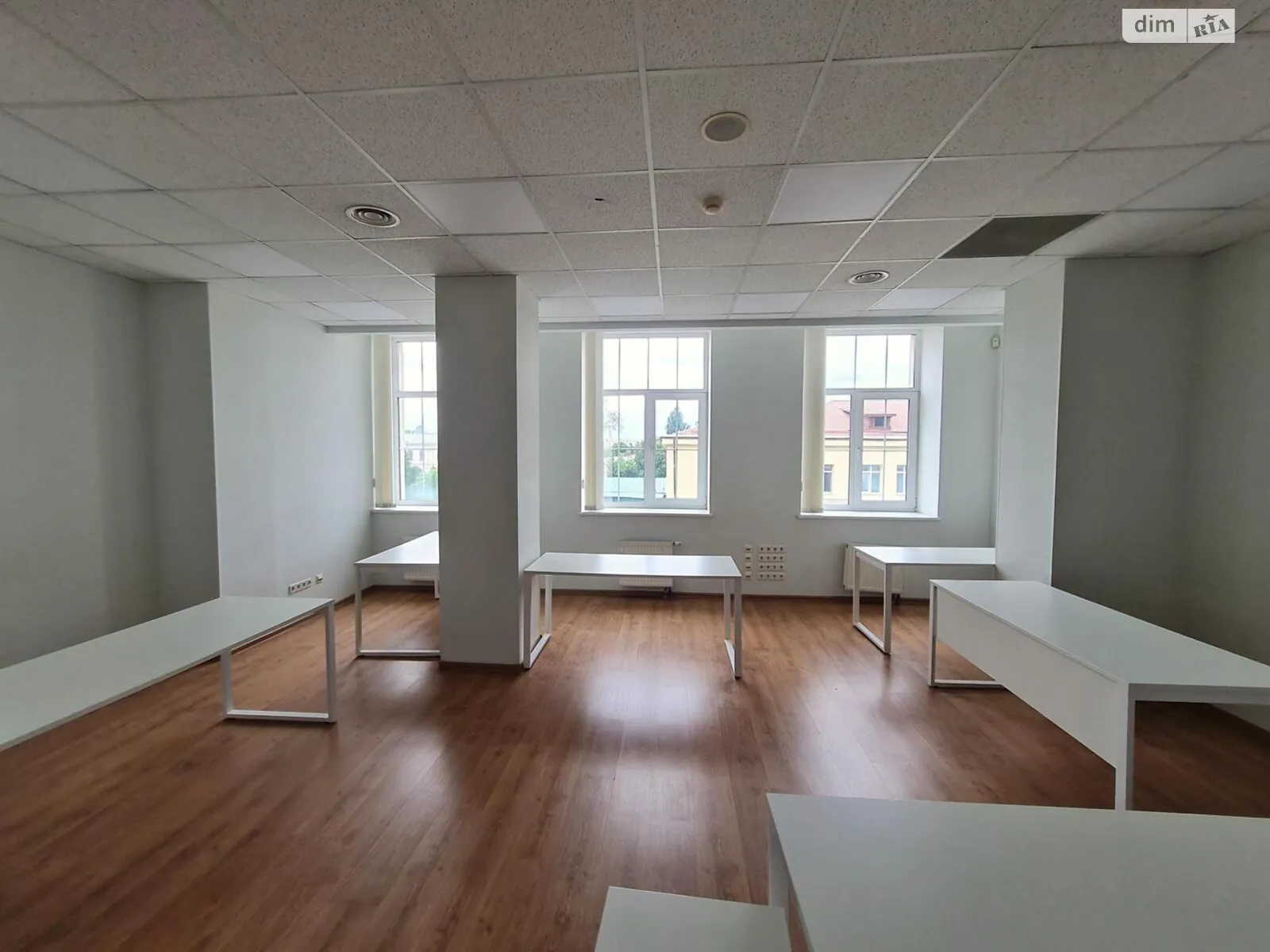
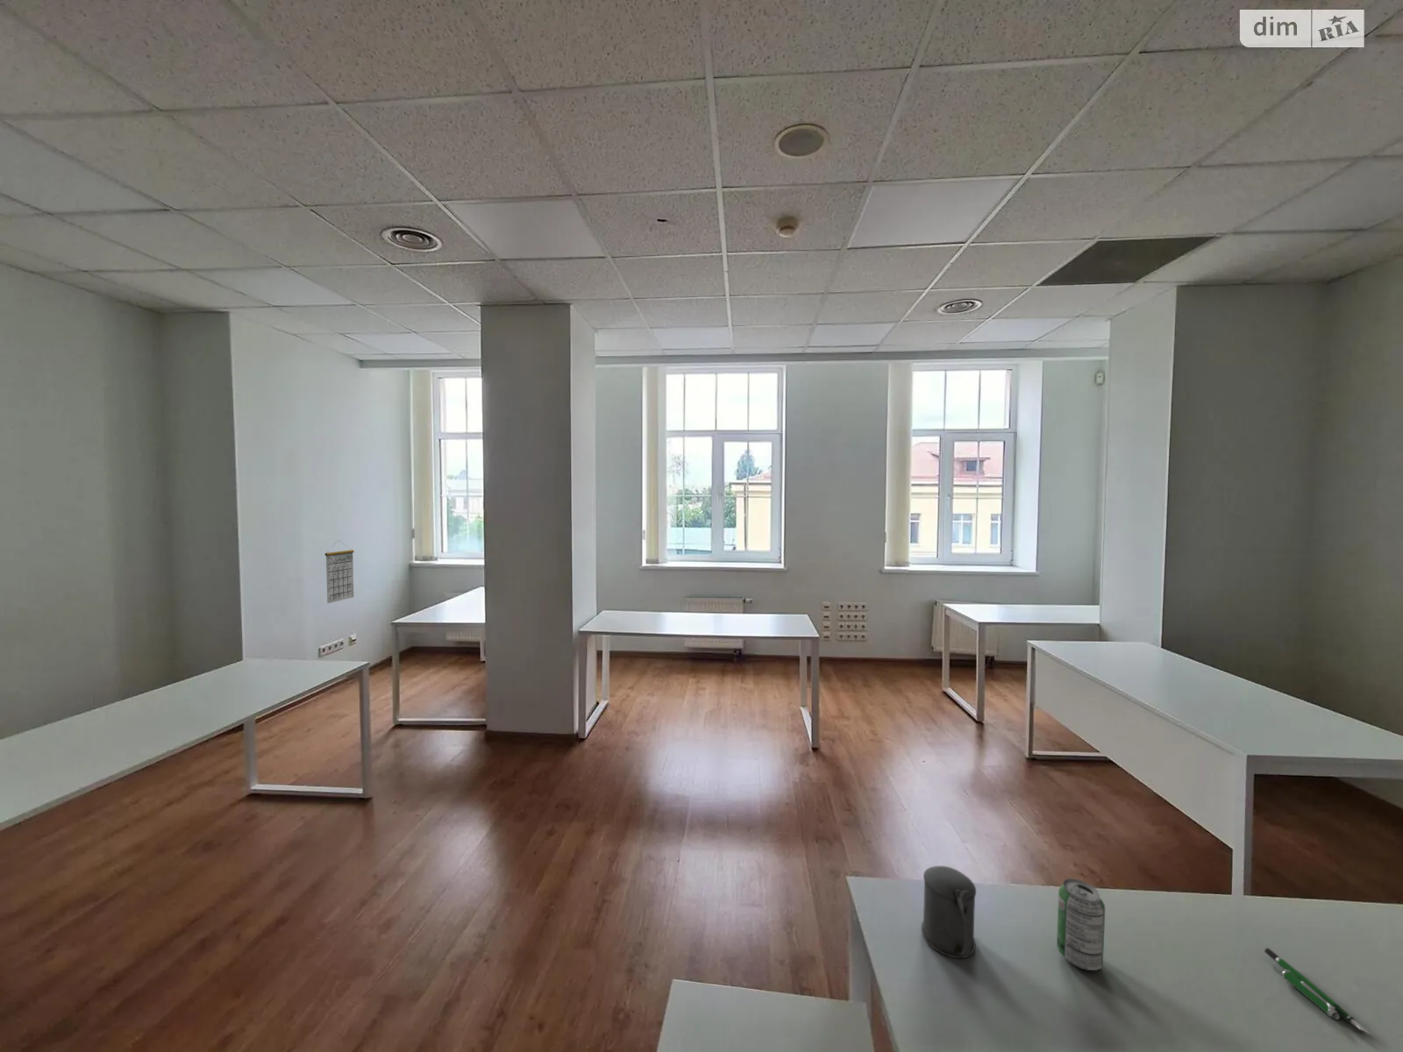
+ pen [1264,947,1371,1035]
+ beer stein [920,865,977,959]
+ calendar [325,540,355,604]
+ beverage can [1056,877,1106,971]
